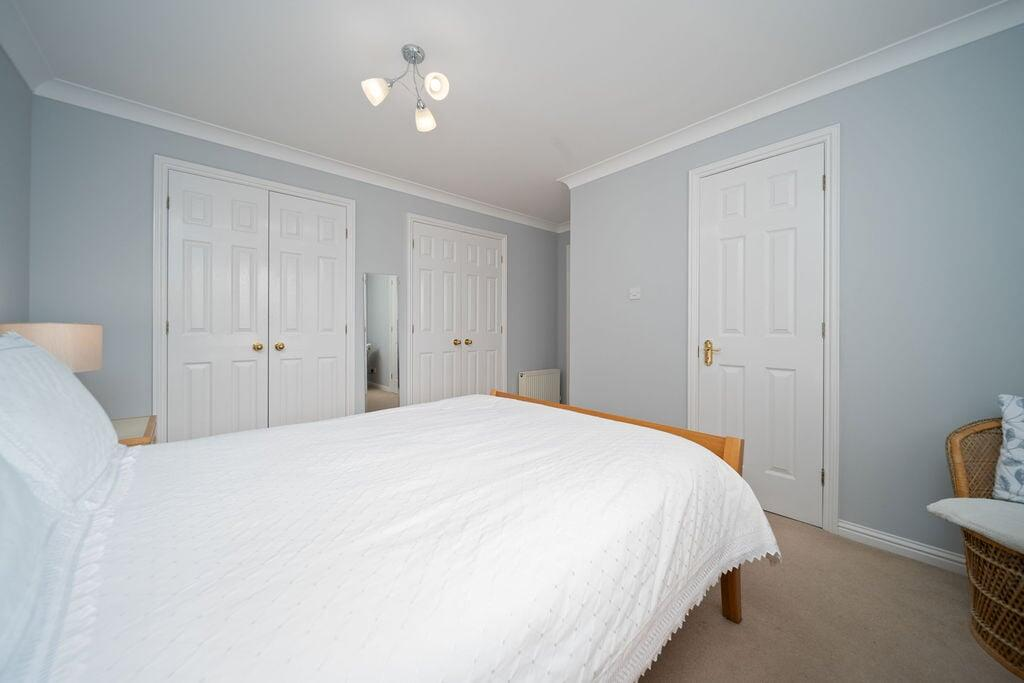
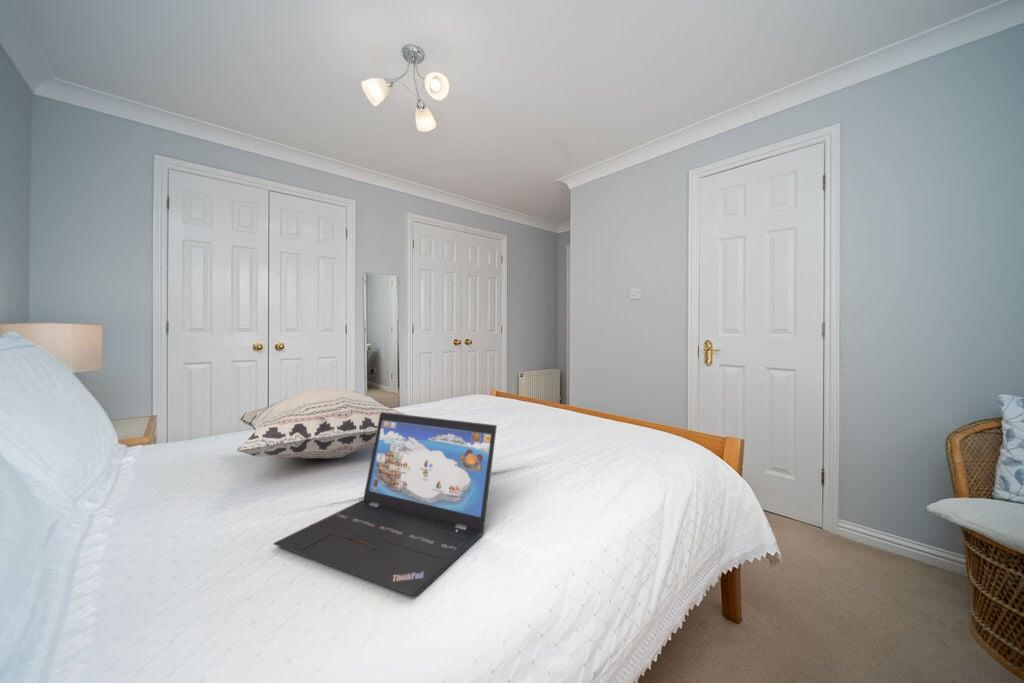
+ laptop [272,412,498,597]
+ decorative pillow [236,386,408,460]
